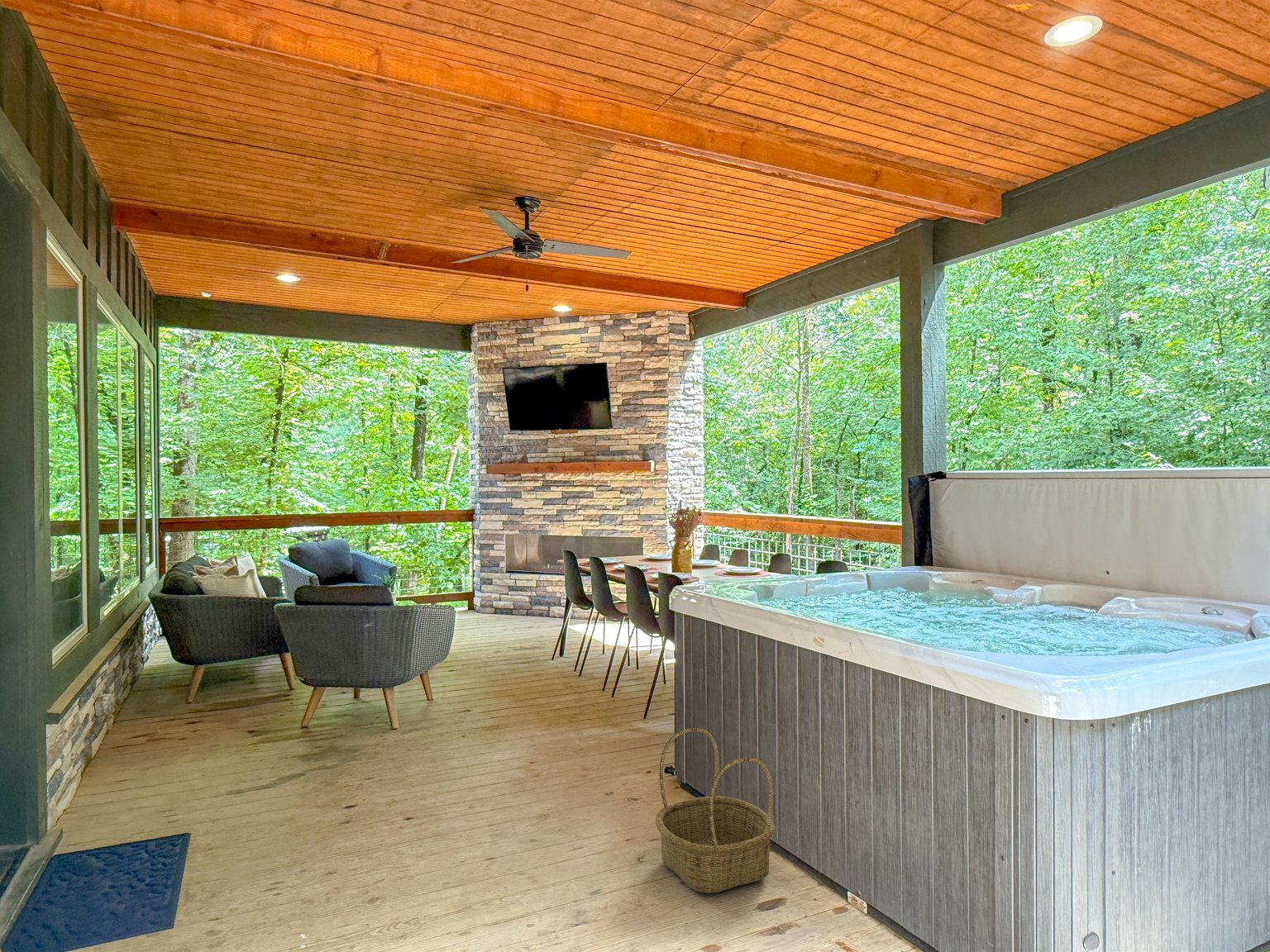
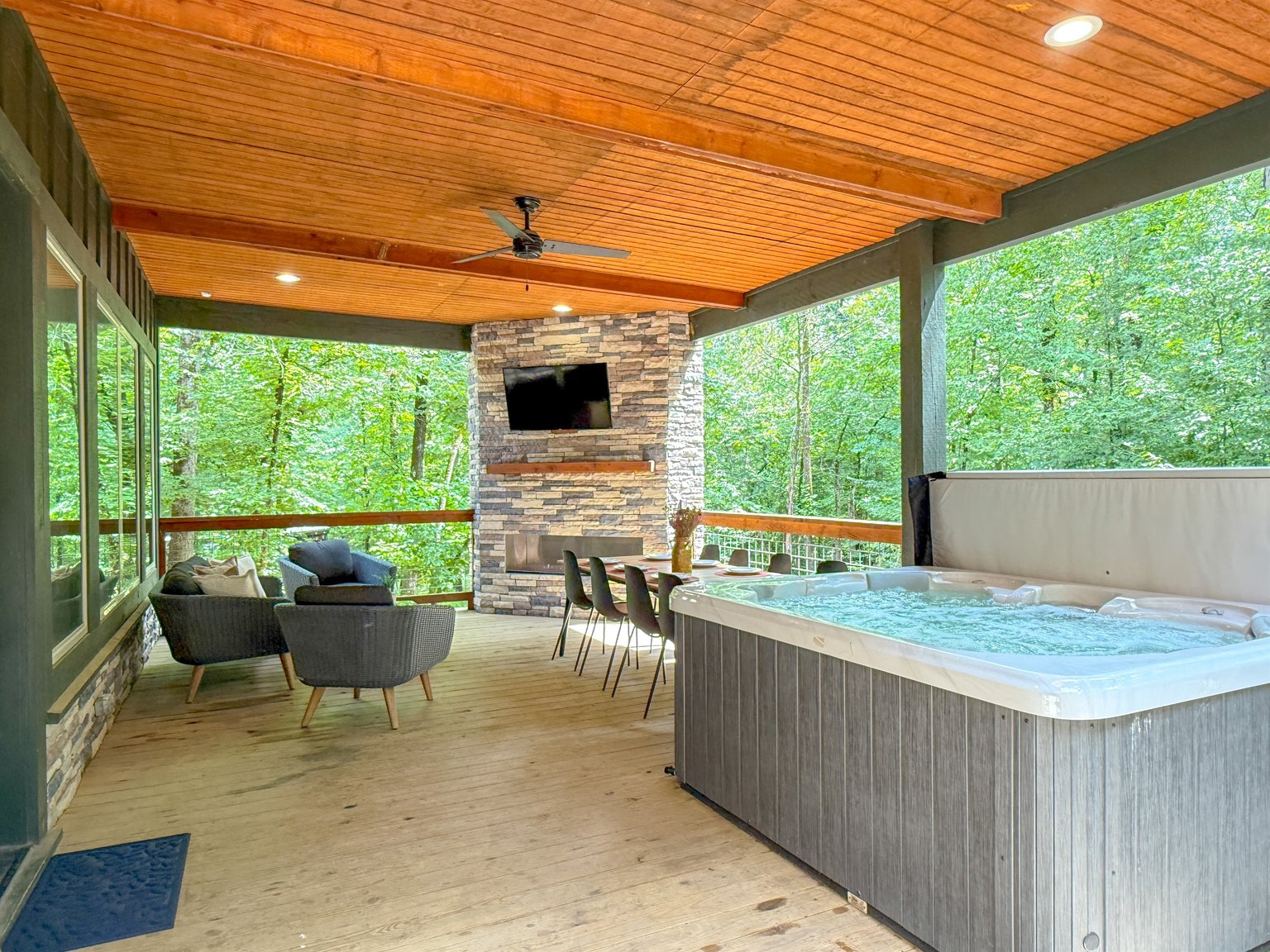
- basket [655,727,776,894]
